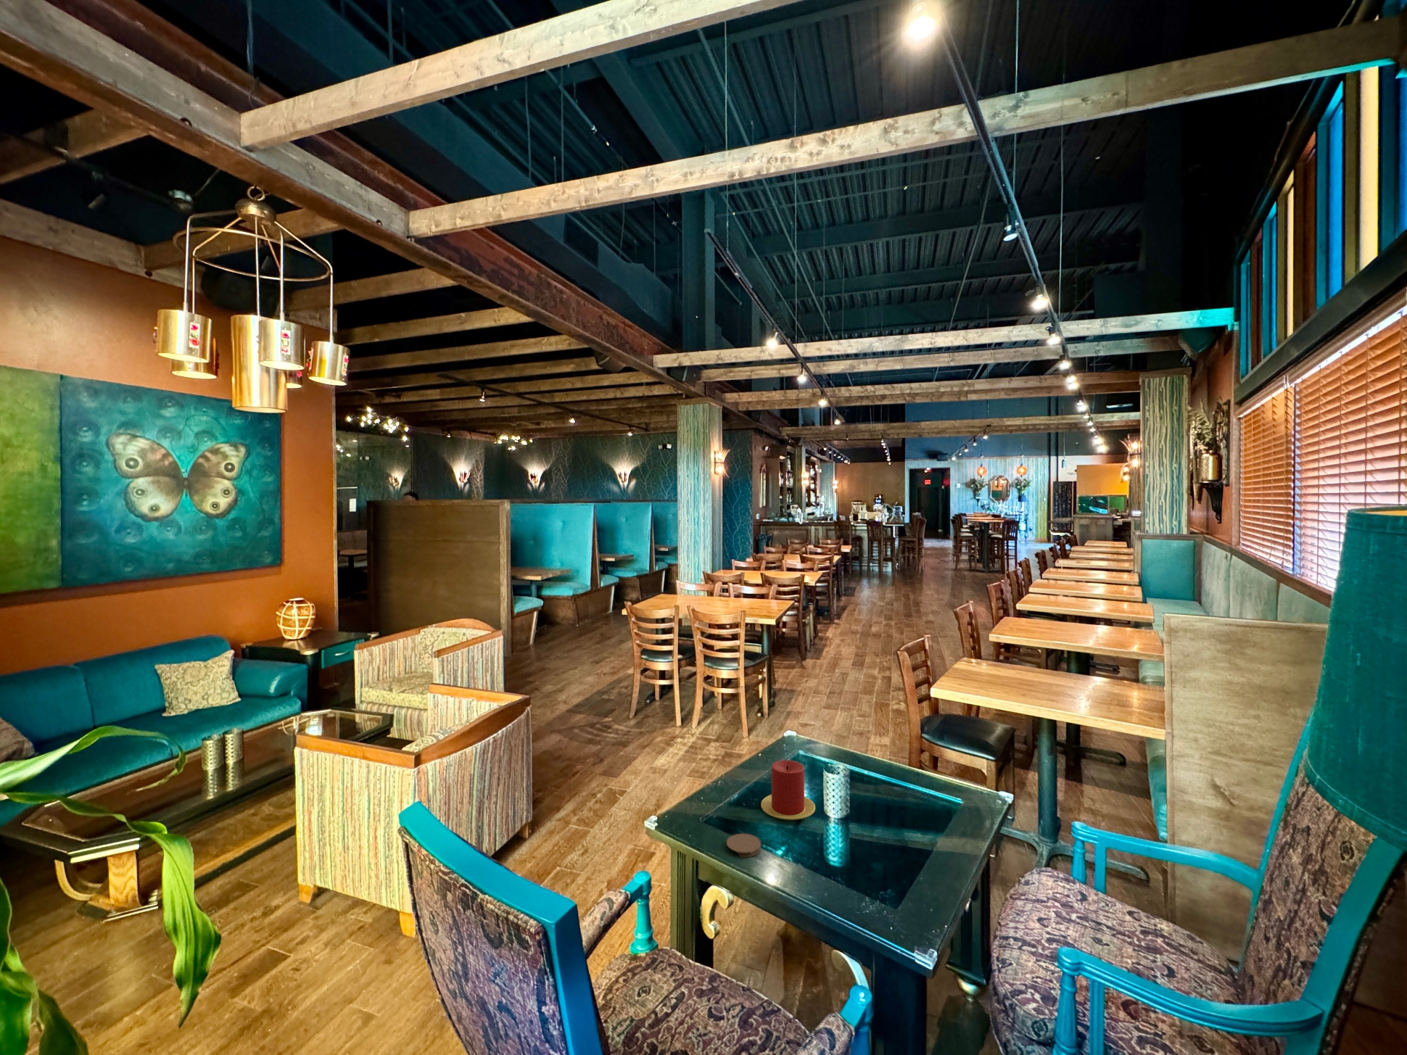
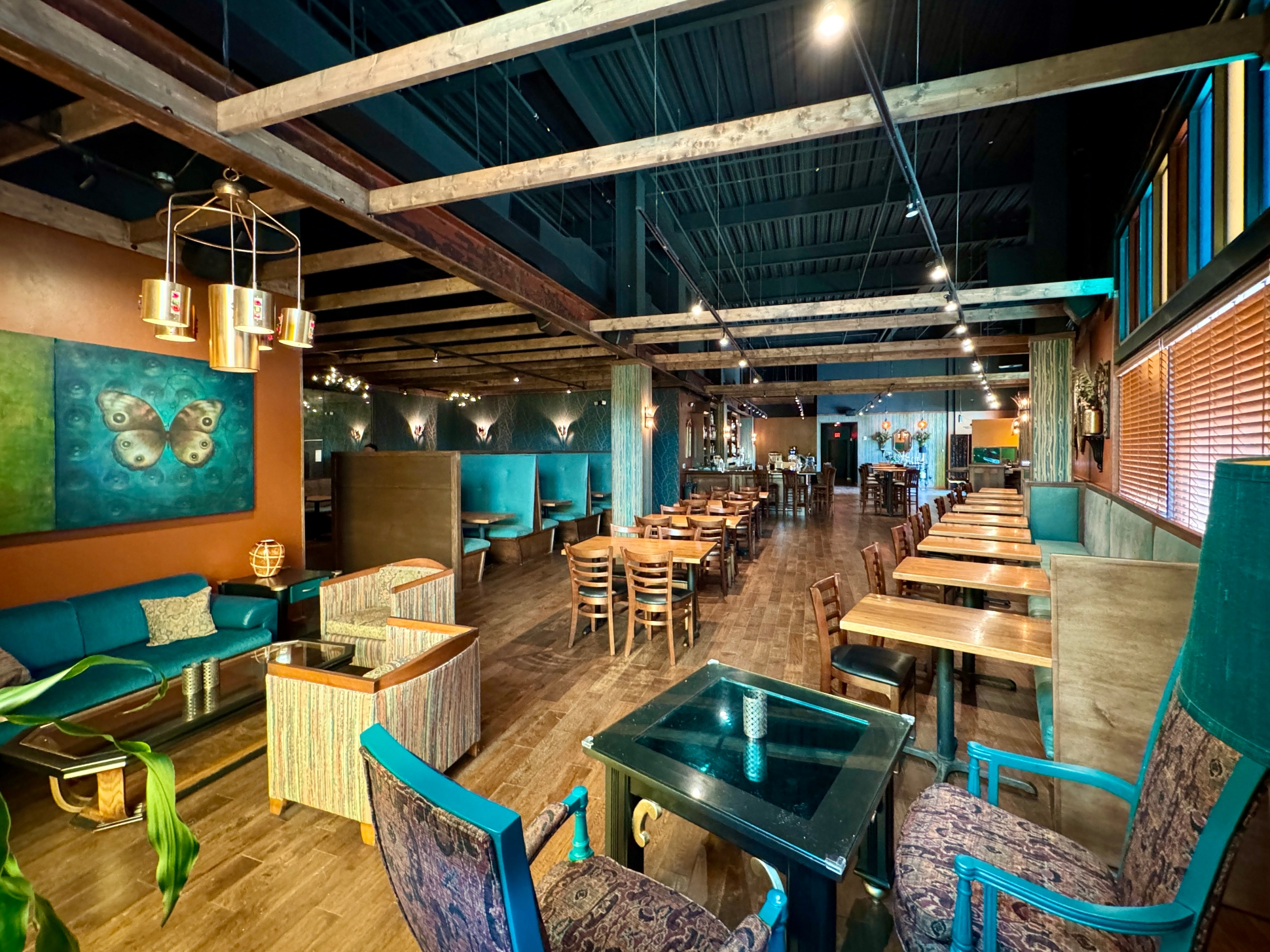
- coaster [726,833,761,858]
- candle [760,759,815,820]
